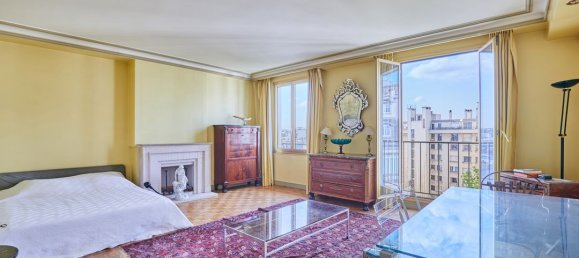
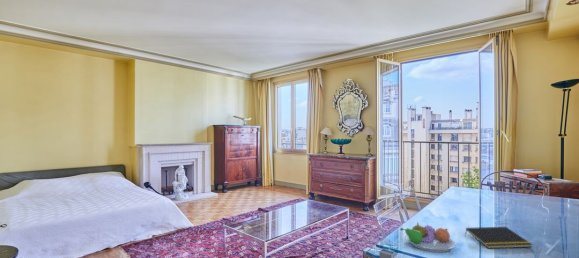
+ fruit bowl [399,221,456,253]
+ notepad [464,226,533,249]
